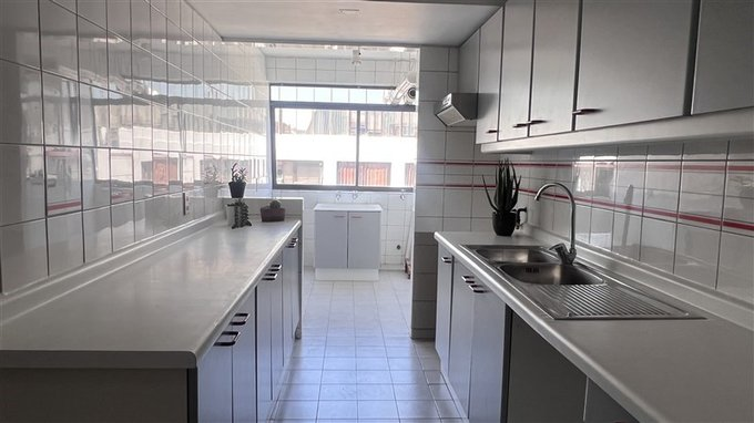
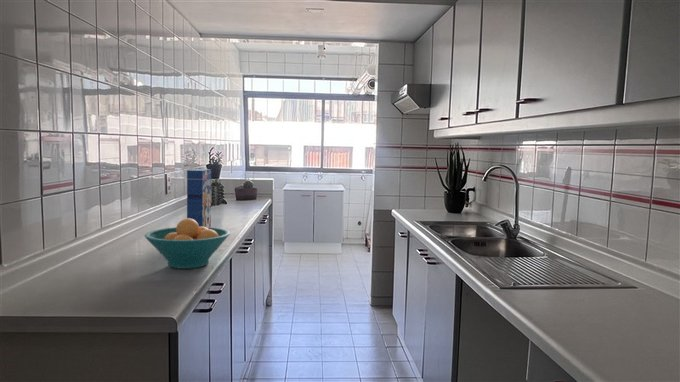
+ fruit bowl [144,217,231,270]
+ cereal box [186,168,212,227]
